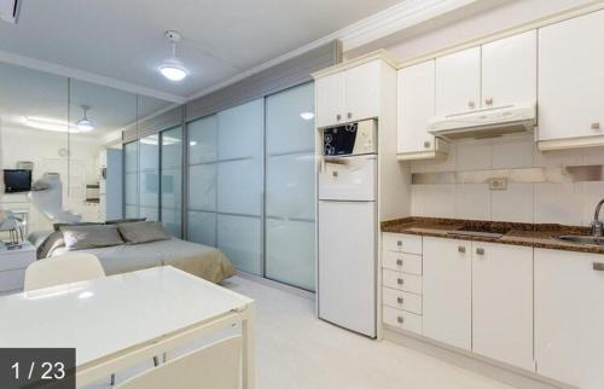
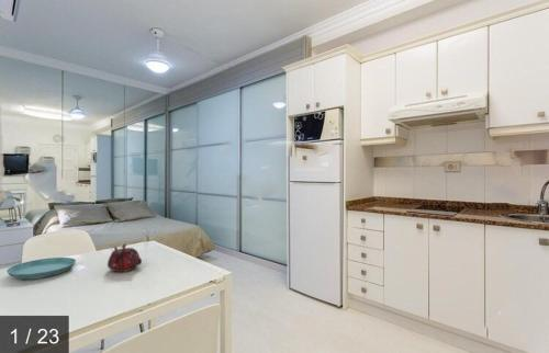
+ teapot [107,242,143,273]
+ saucer [5,257,77,281]
